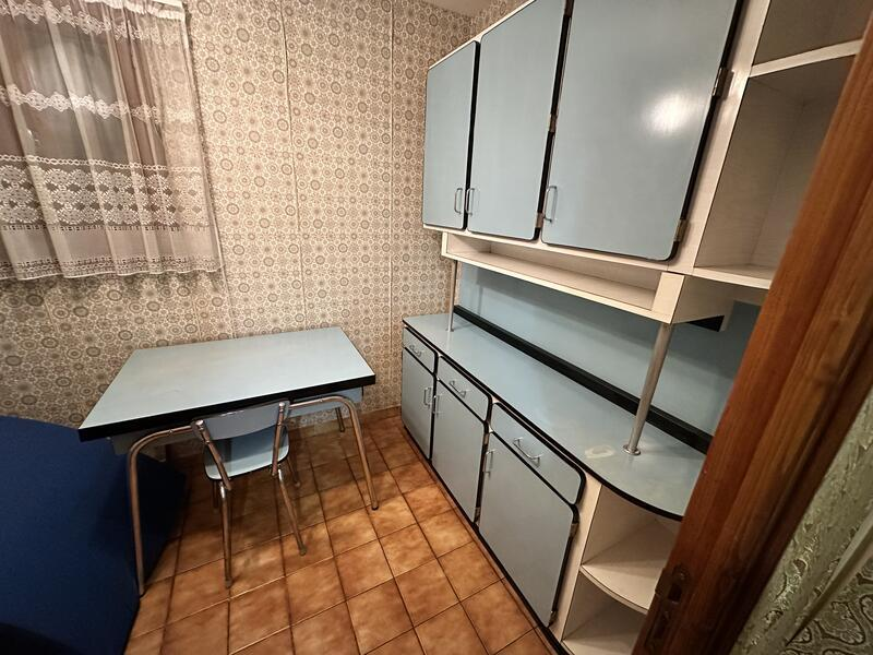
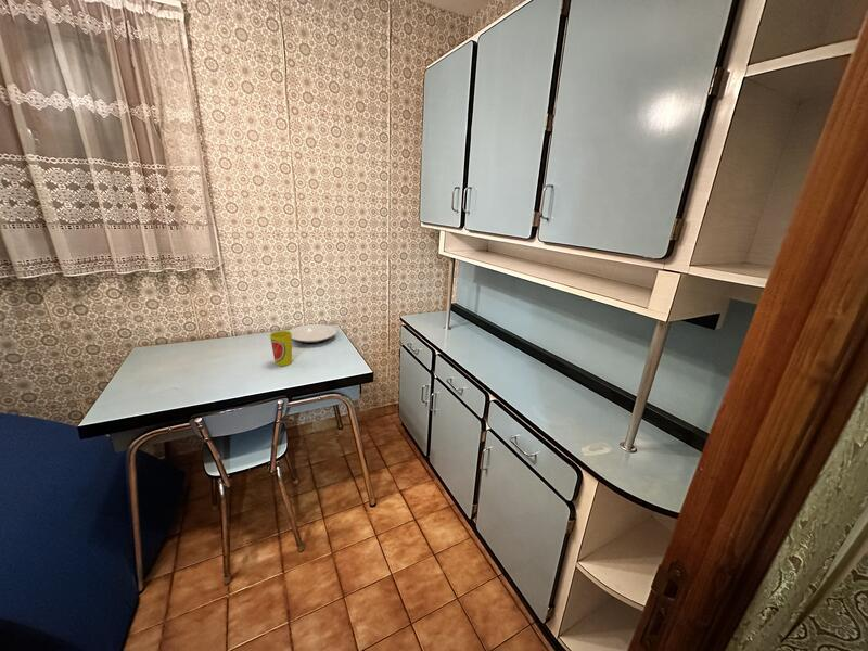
+ plate [289,323,337,345]
+ cup [269,330,293,367]
